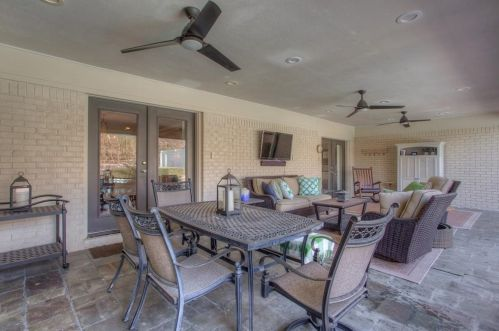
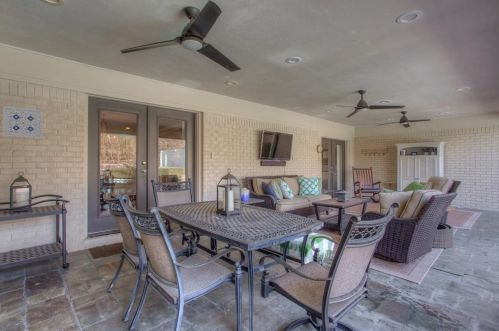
+ wall art [2,105,43,140]
